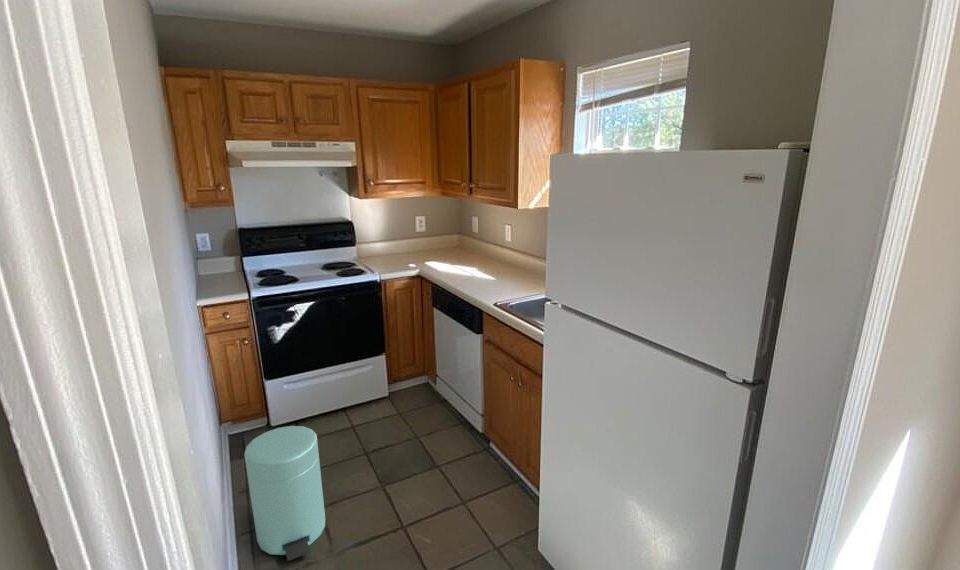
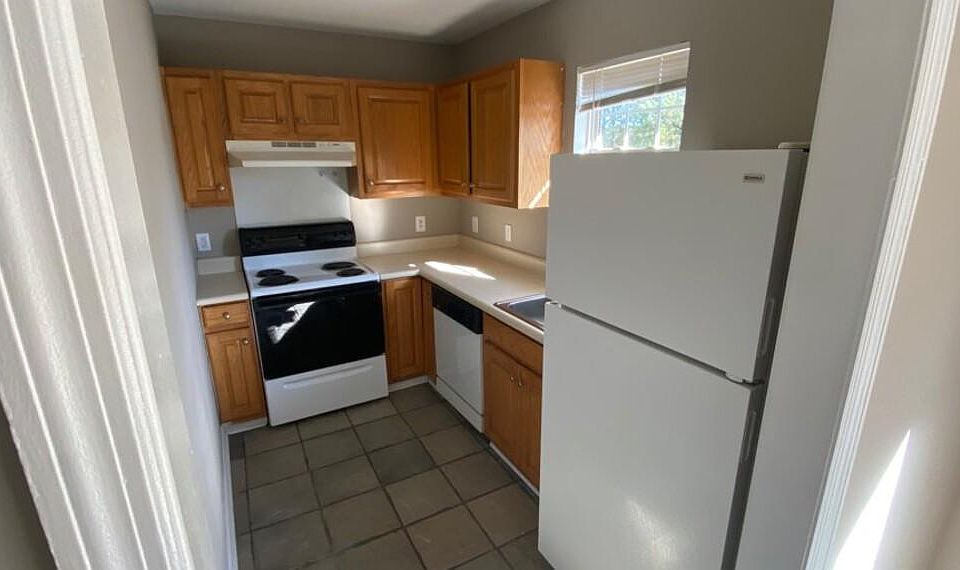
- trash can [243,425,326,562]
